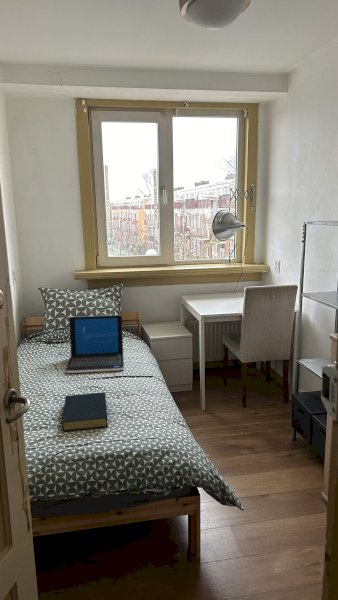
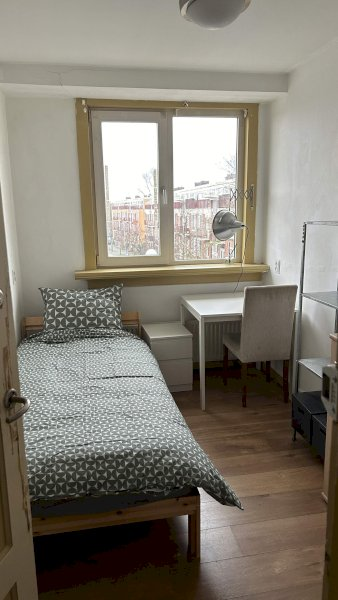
- laptop [65,314,125,374]
- hardback book [61,391,109,432]
